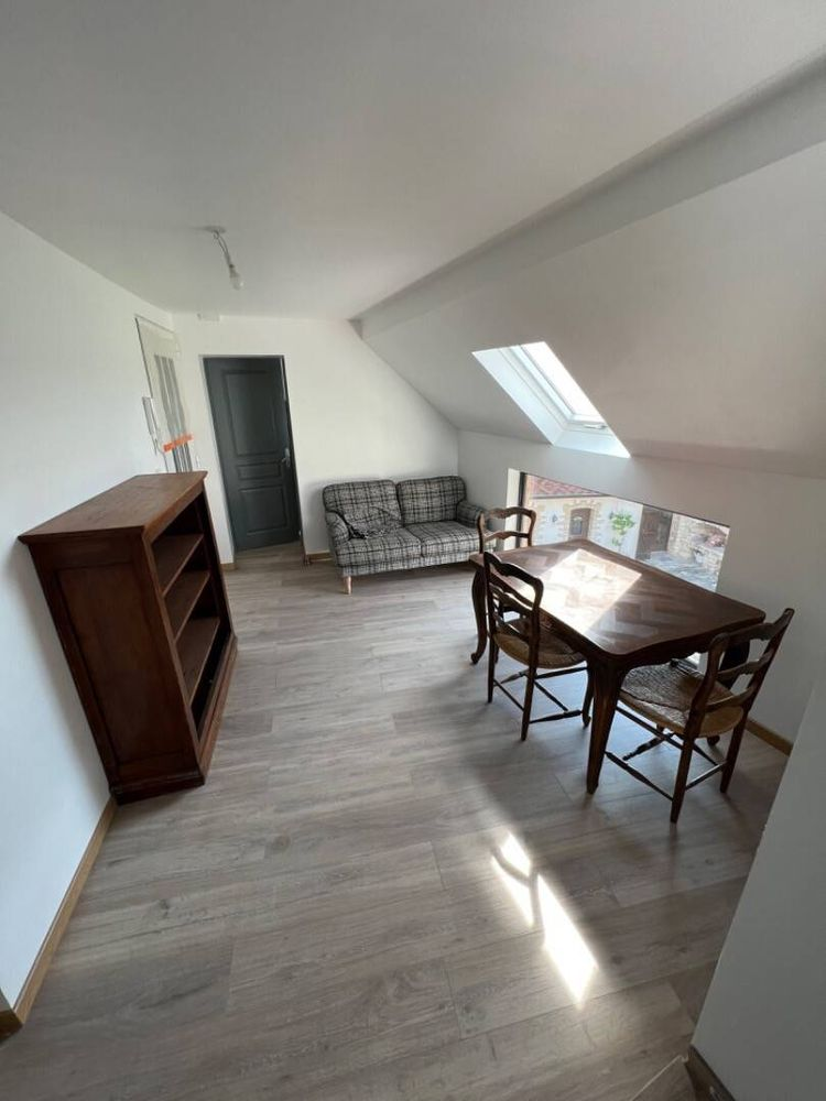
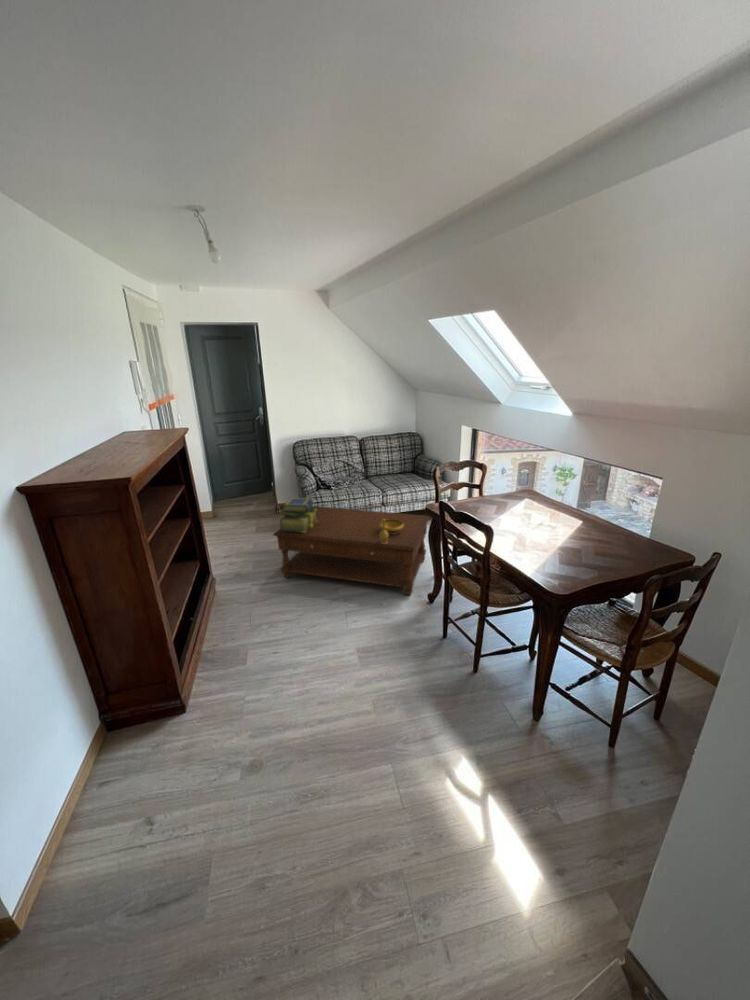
+ coffee table [272,505,430,596]
+ stack of books [278,497,317,532]
+ decorative bowl [379,519,404,544]
